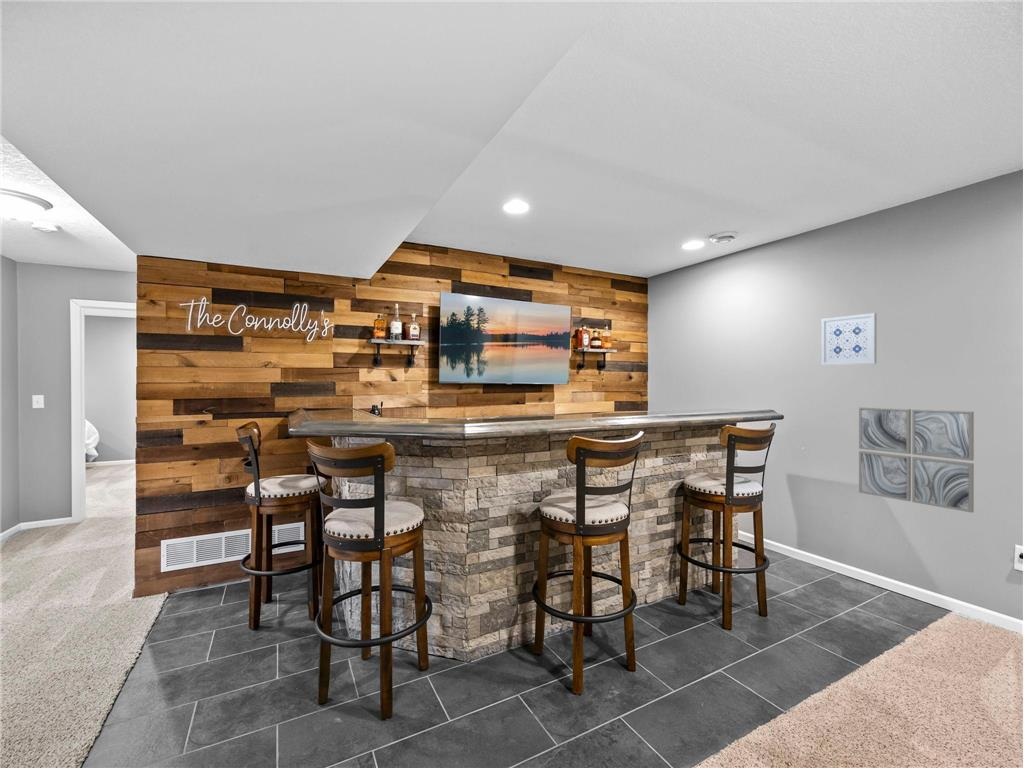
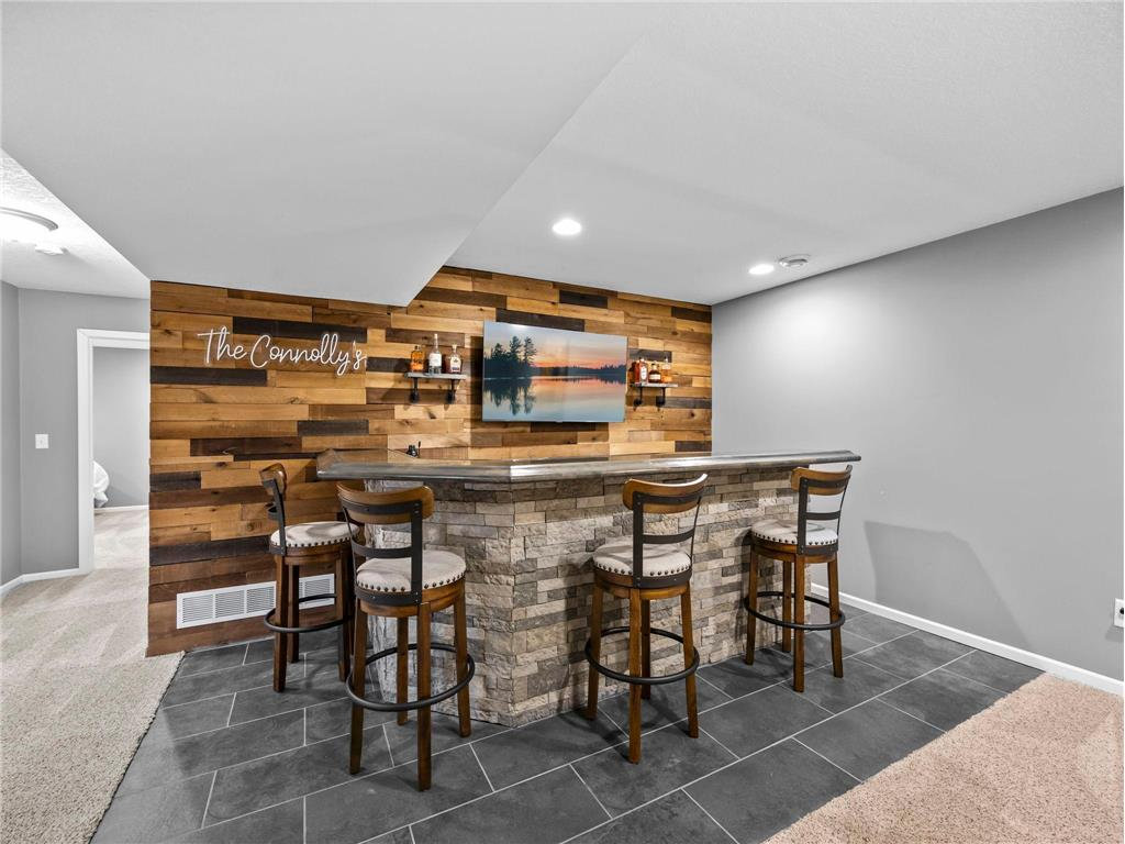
- wall art [858,406,975,514]
- wall art [821,312,877,366]
